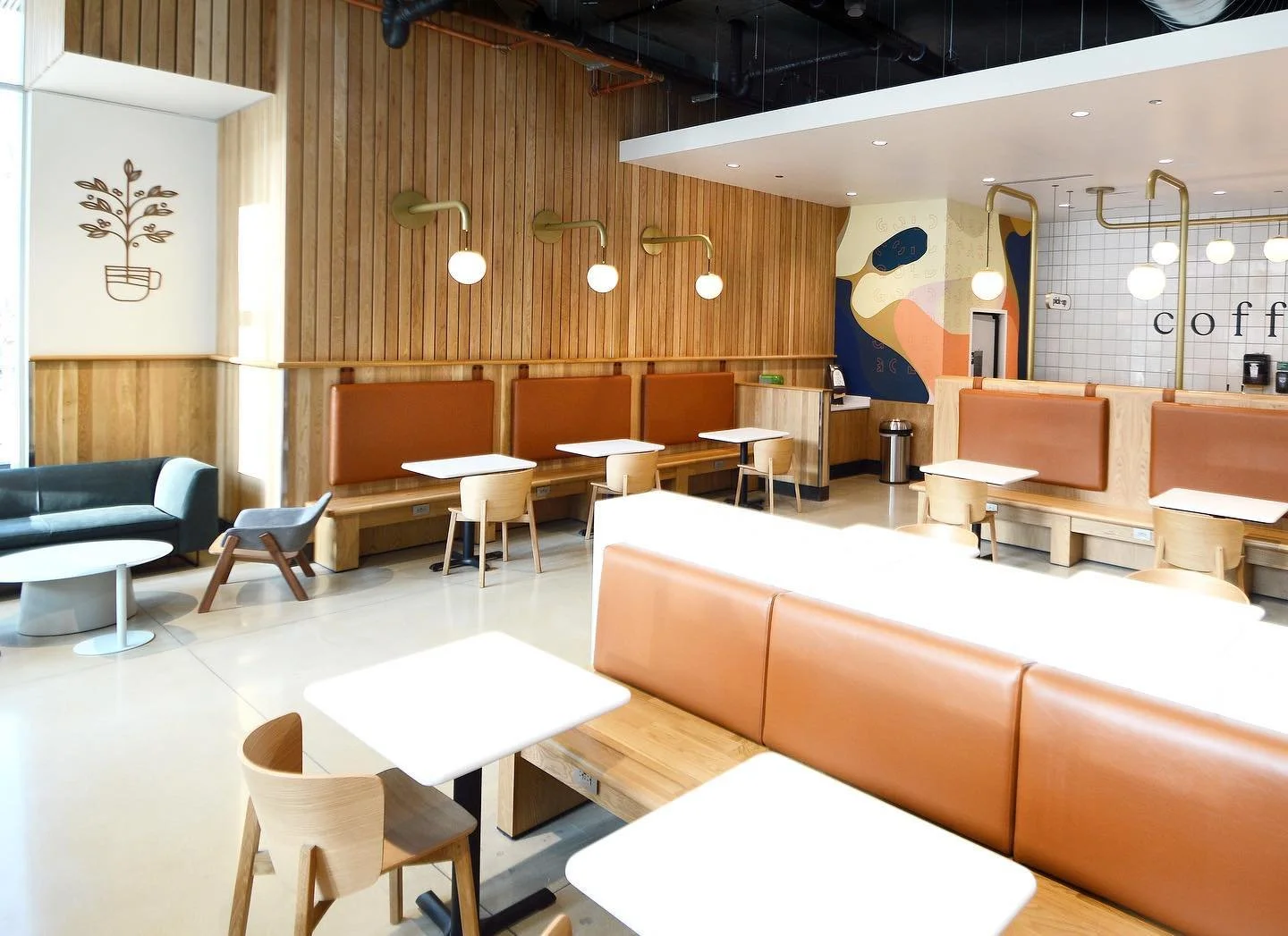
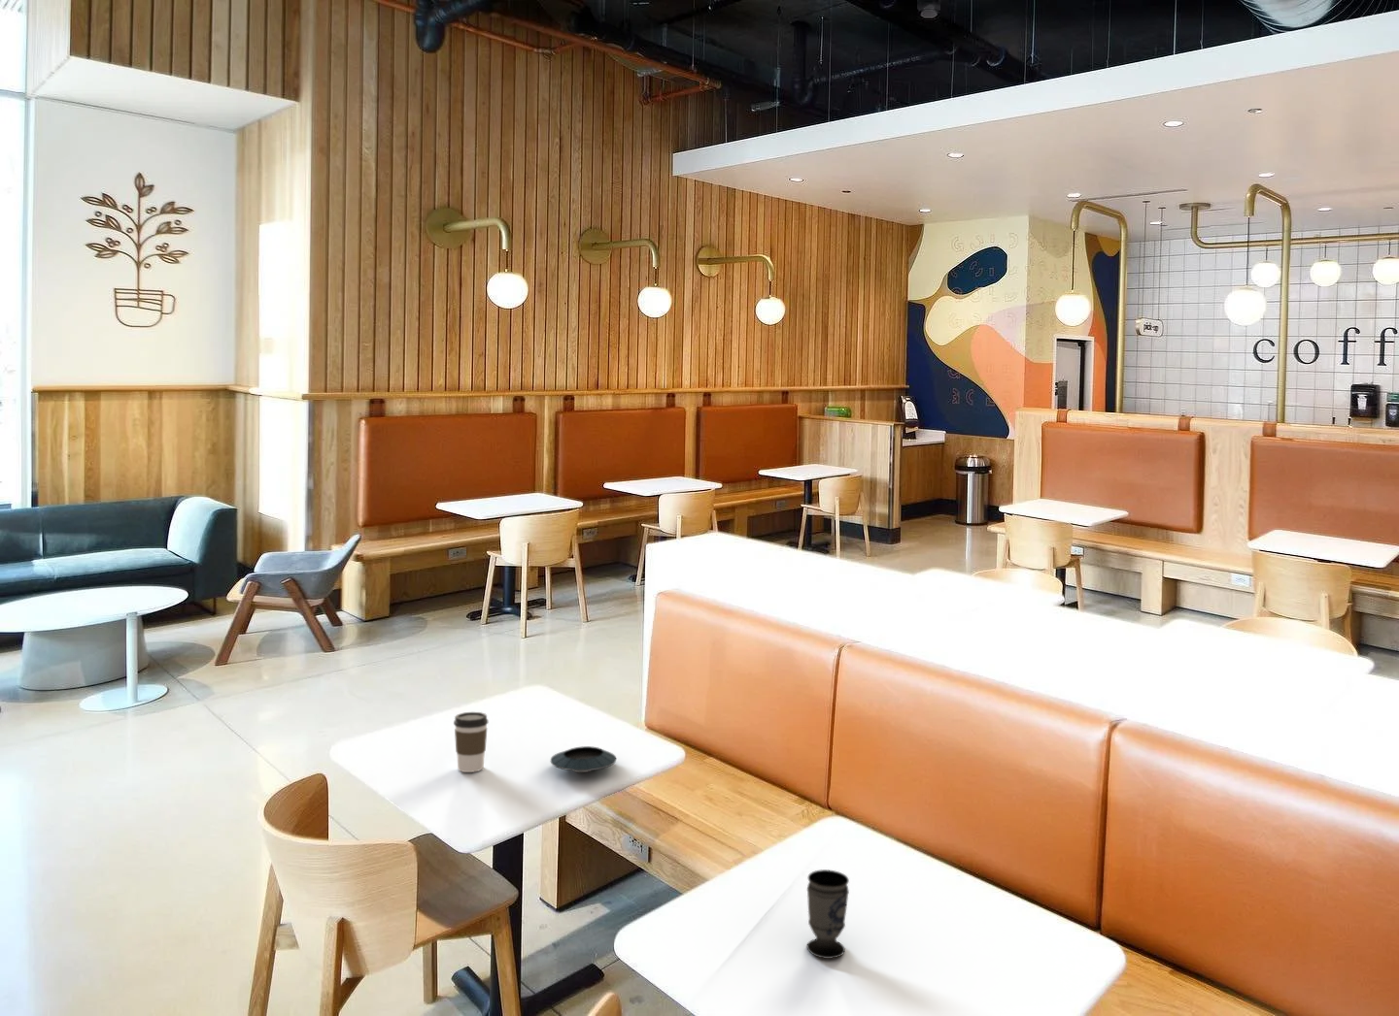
+ cup [805,868,850,960]
+ saucer [550,746,617,774]
+ coffee cup [453,711,489,774]
